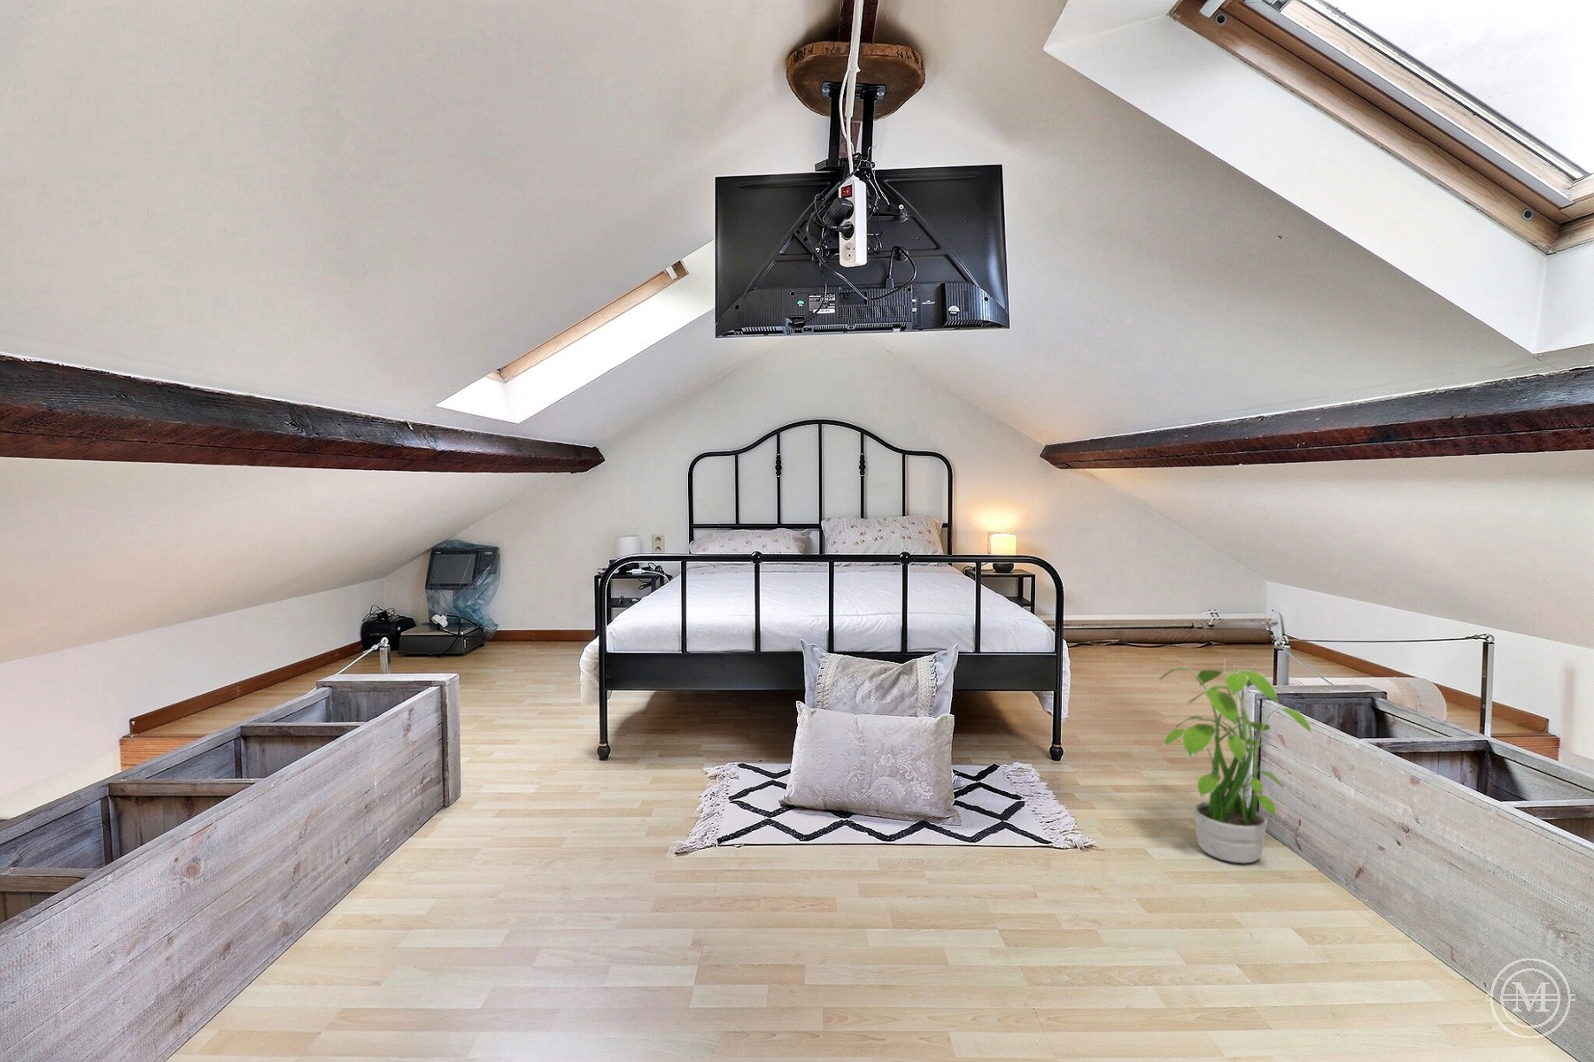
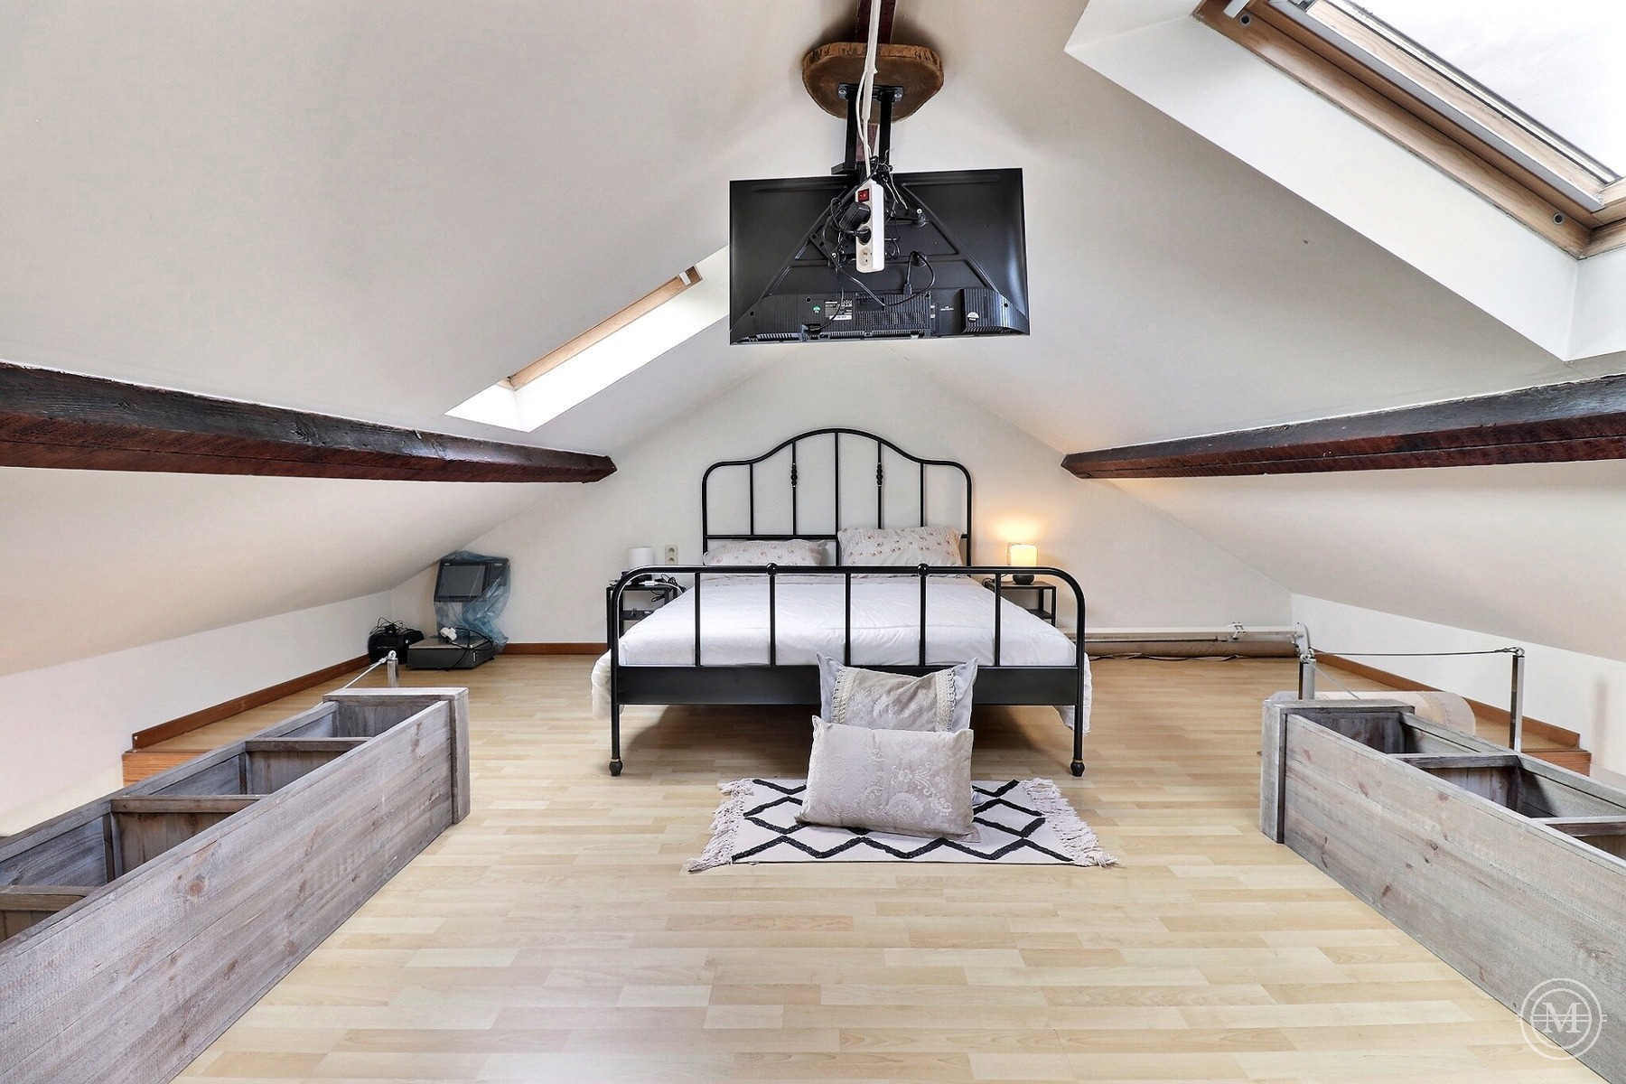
- potted plant [1158,658,1313,864]
